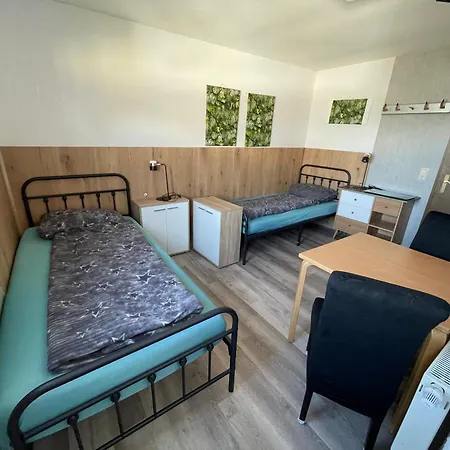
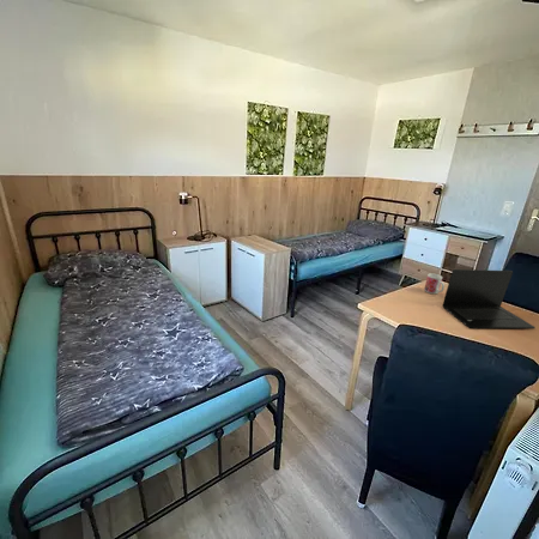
+ mug [423,272,446,295]
+ laptop [441,268,537,329]
